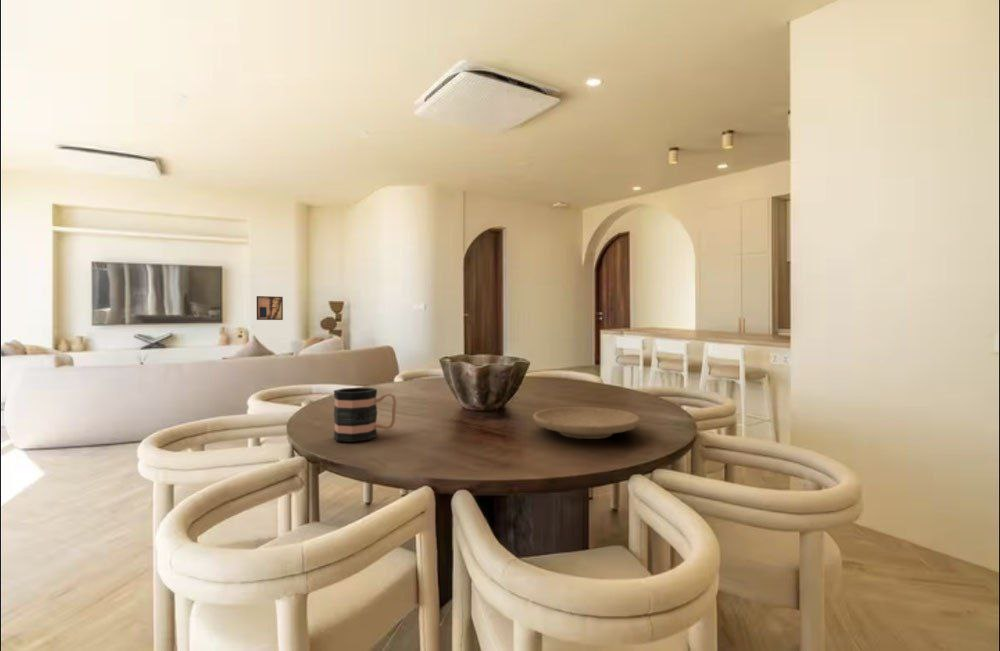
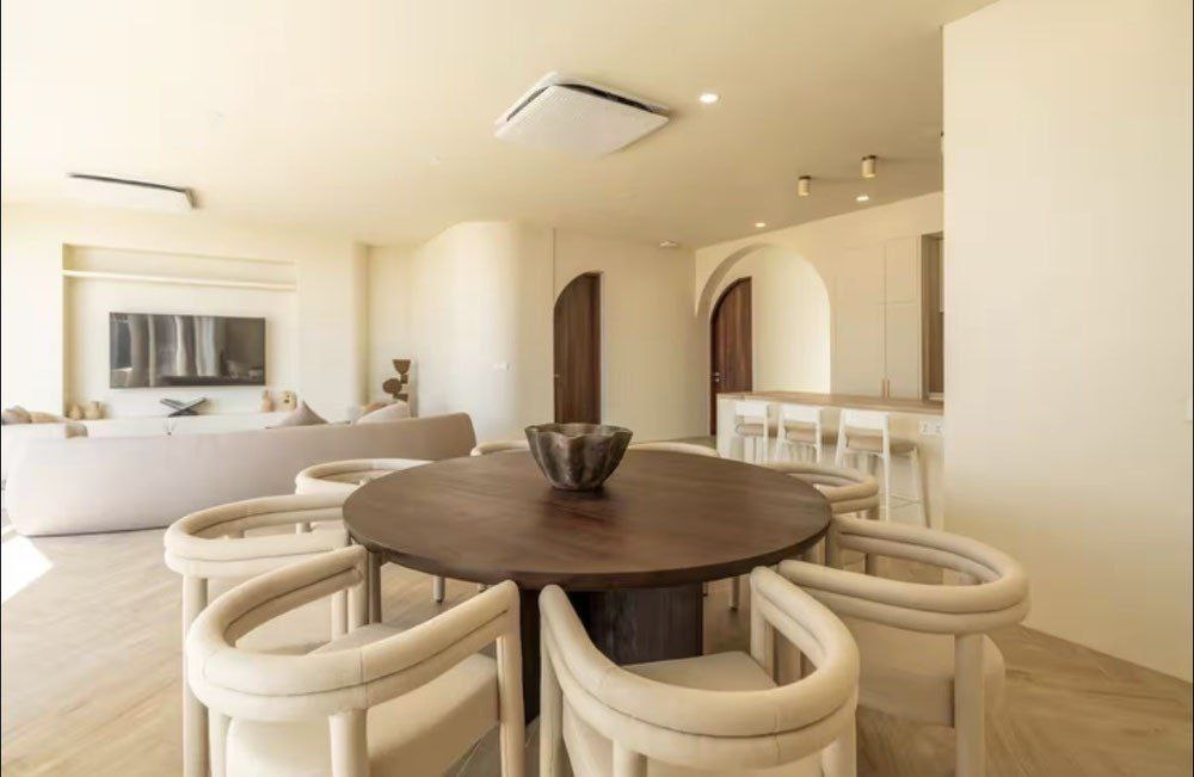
- wall art [256,295,284,321]
- plate [532,406,641,440]
- mug [333,386,398,443]
